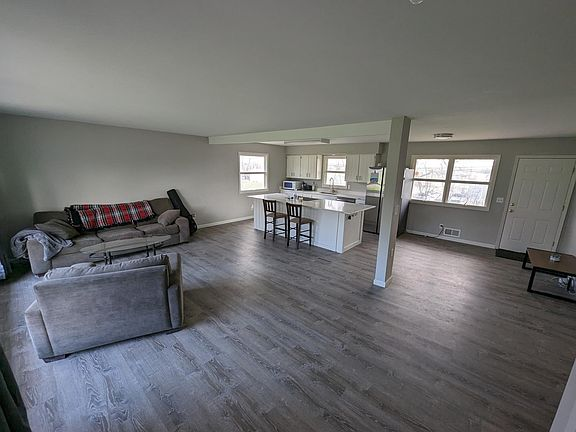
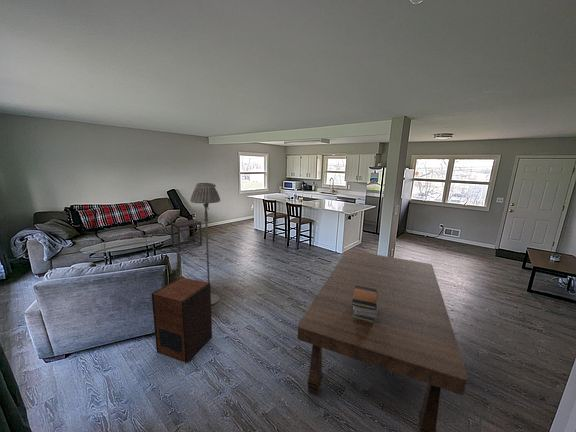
+ floor lamp [190,182,221,306]
+ side table [170,219,203,252]
+ dining table [296,249,469,432]
+ speaker [151,276,213,364]
+ book stack [352,285,378,323]
